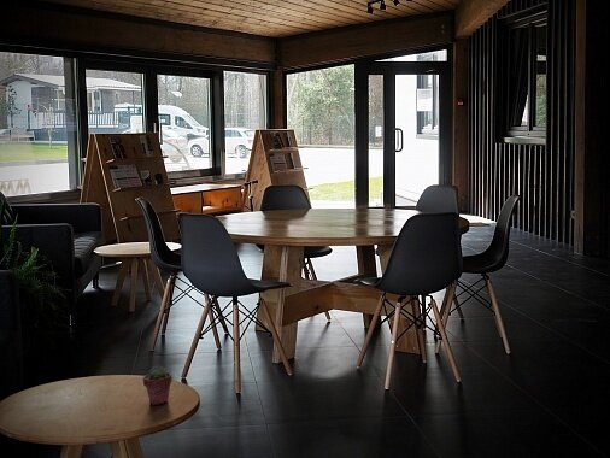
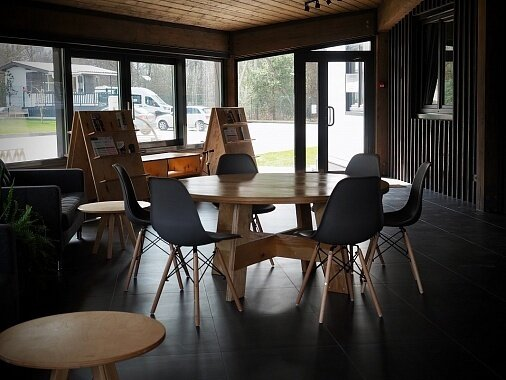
- potted succulent [142,364,174,406]
